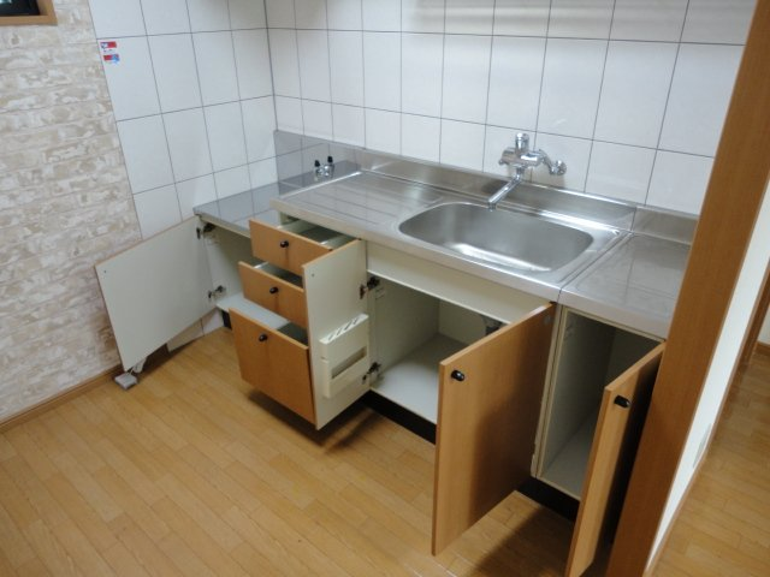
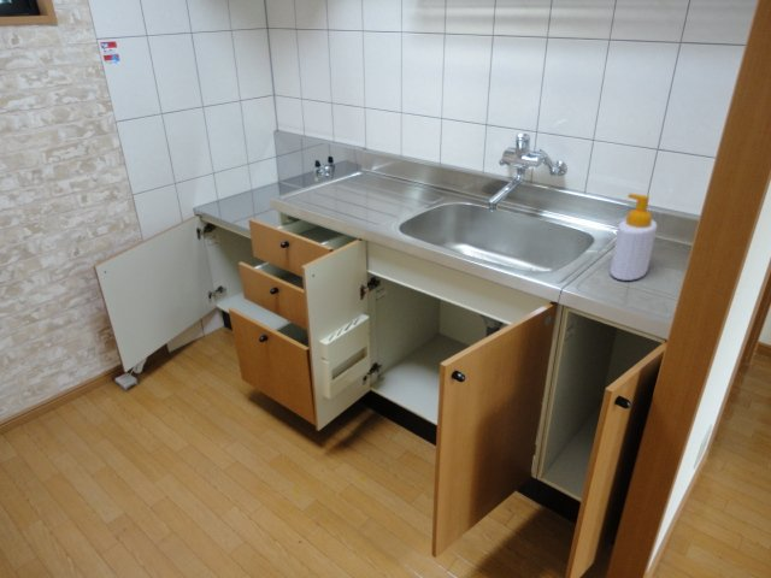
+ soap bottle [610,193,658,282]
